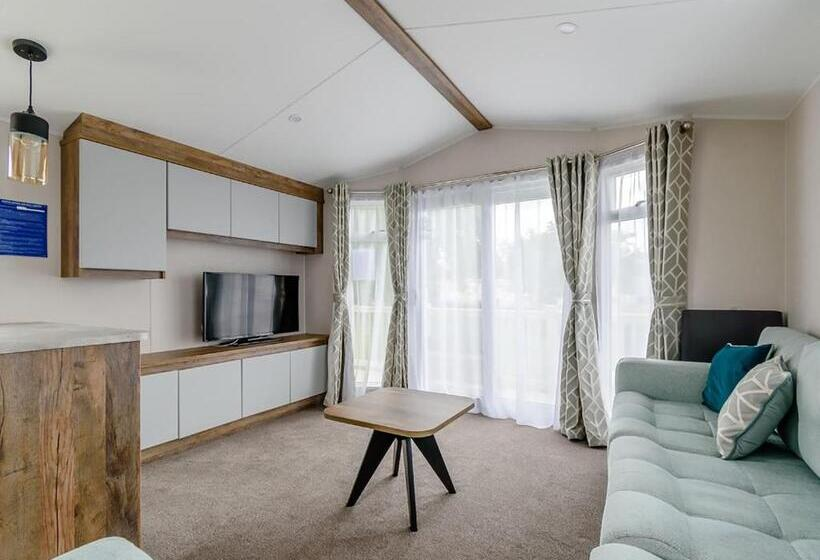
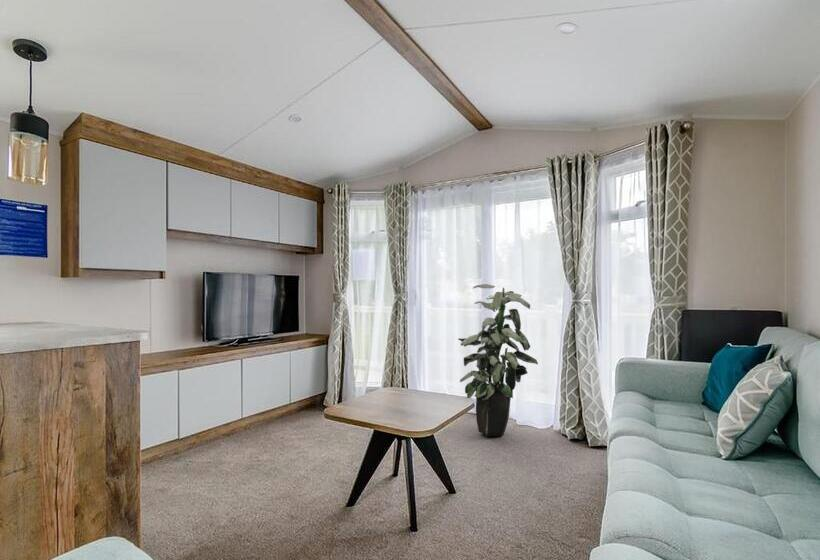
+ indoor plant [457,283,539,437]
